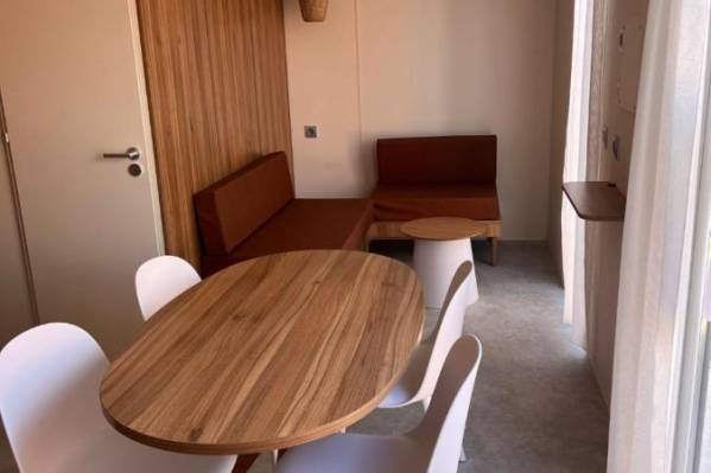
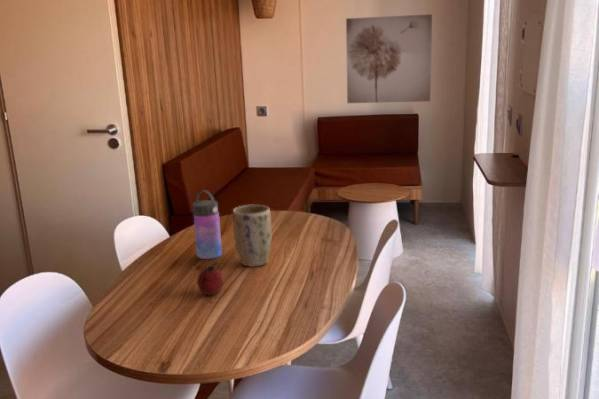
+ fruit [196,260,225,296]
+ wall art [345,13,433,104]
+ water bottle [191,189,223,260]
+ plant pot [232,204,273,268]
